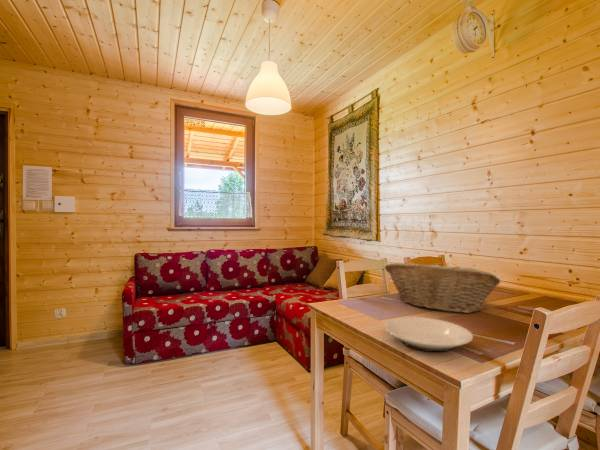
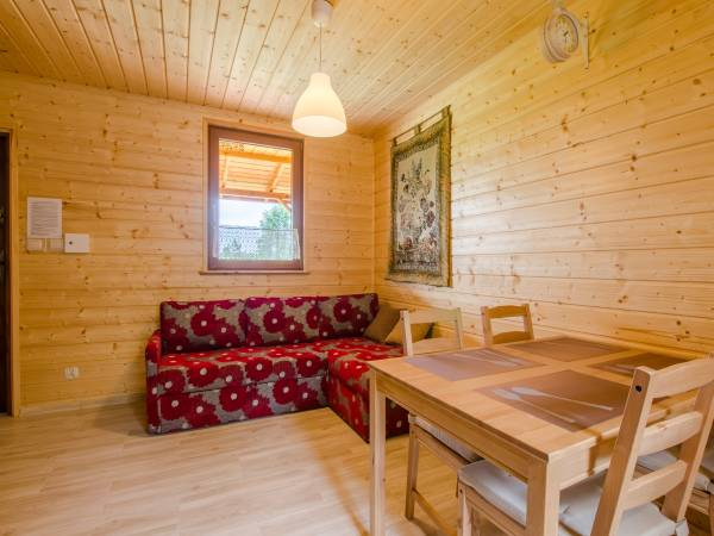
- fruit basket [384,262,501,314]
- plate [384,316,474,353]
